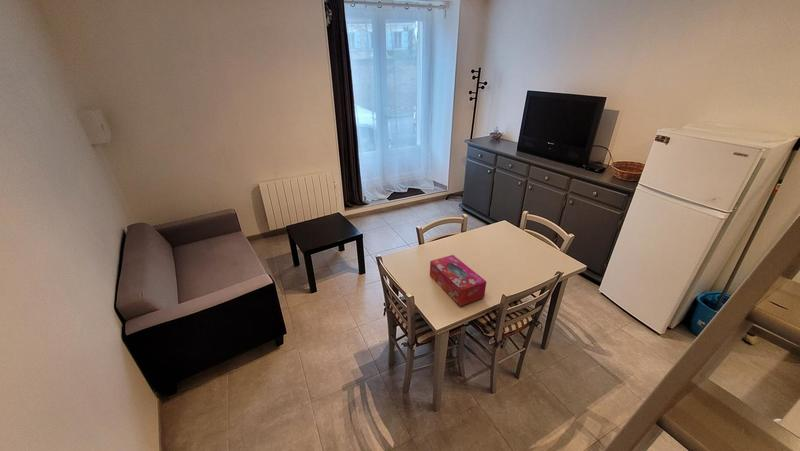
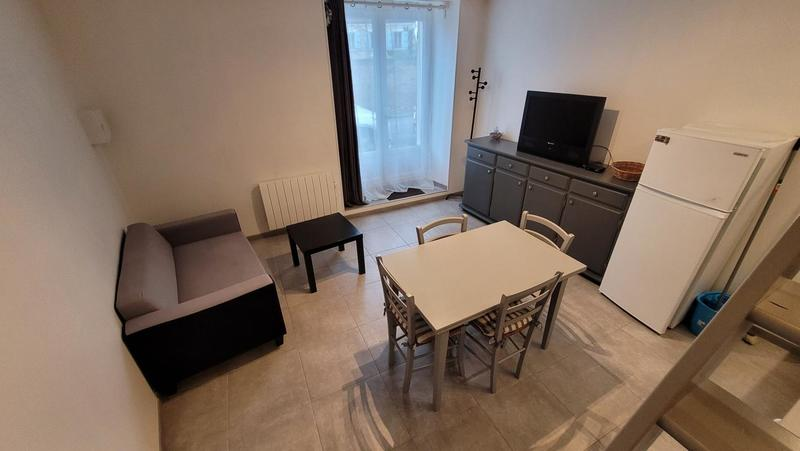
- tissue box [429,254,487,307]
